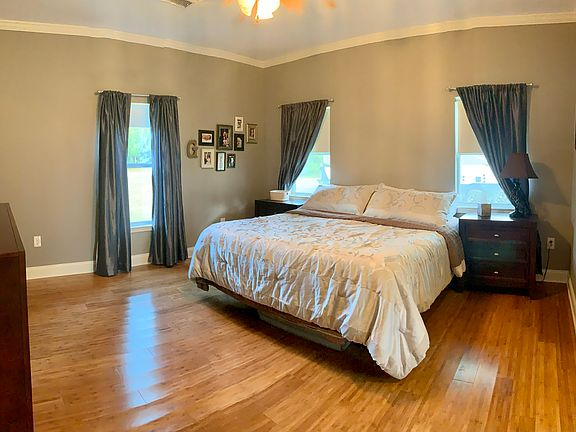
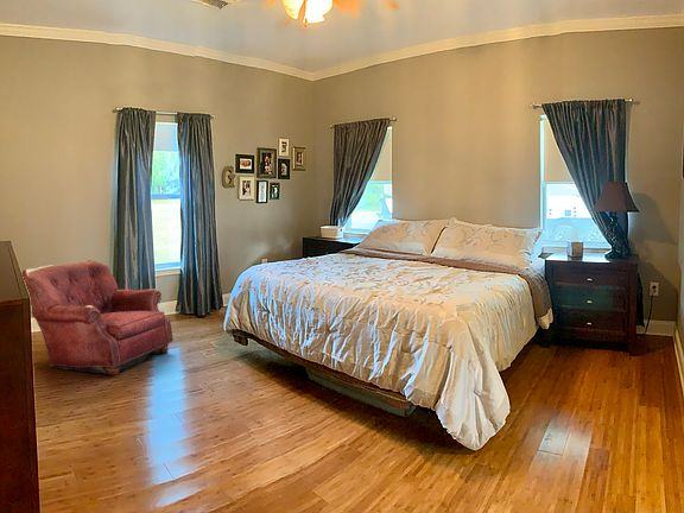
+ armchair [21,259,175,376]
